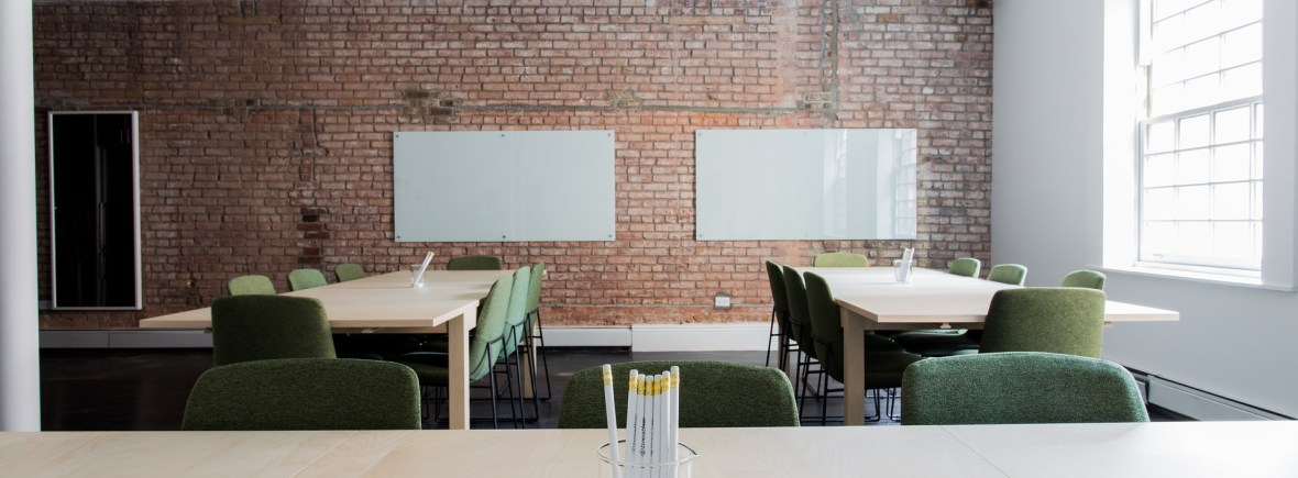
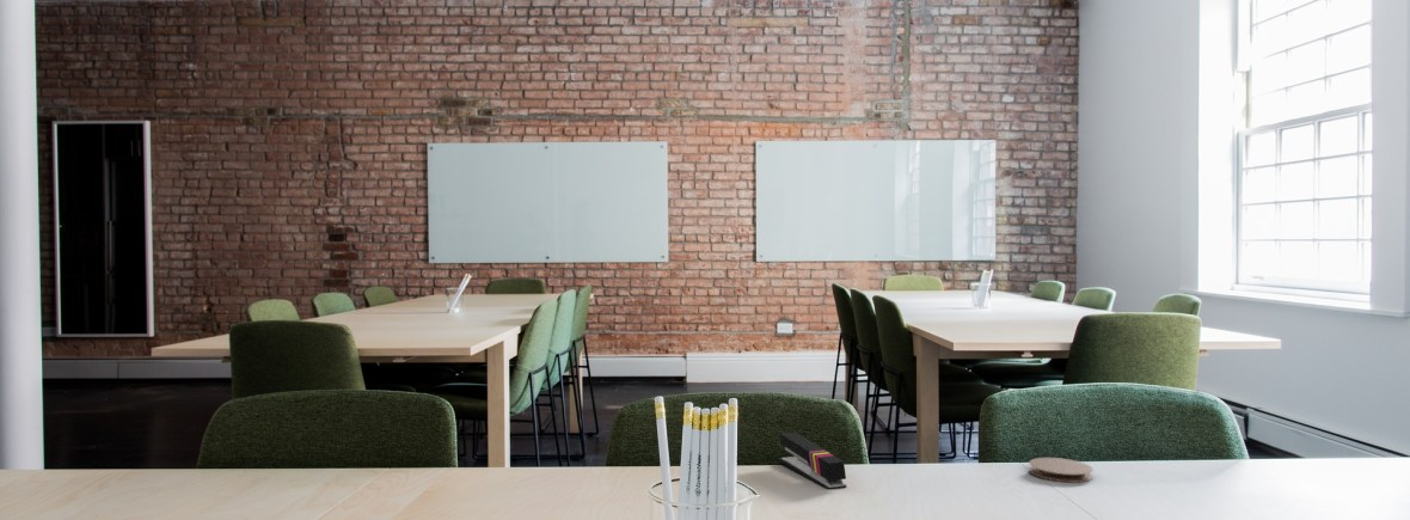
+ coaster [1028,457,1095,484]
+ stapler [778,432,847,491]
